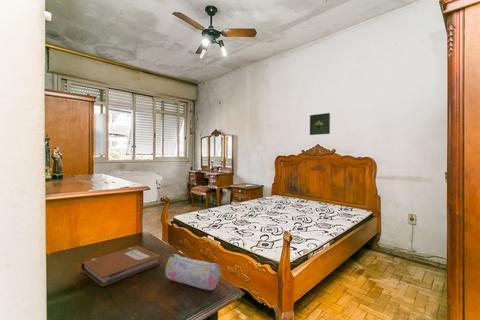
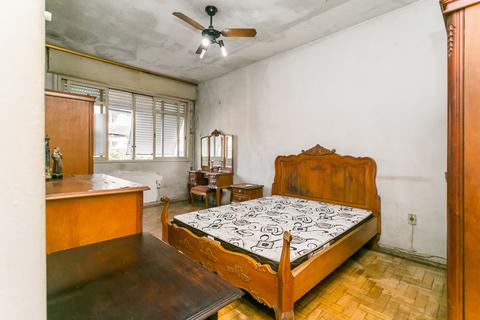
- pencil case [164,253,221,291]
- notebook [80,245,162,288]
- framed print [309,112,331,136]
